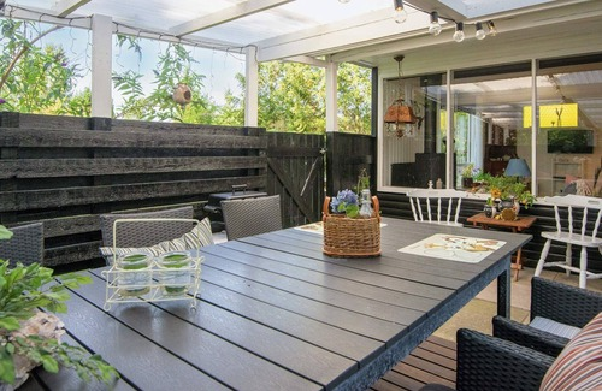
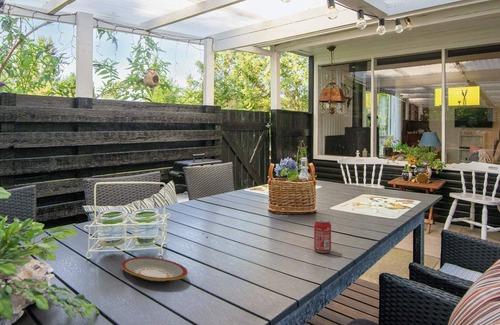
+ beverage can [313,218,332,254]
+ plate [120,256,189,282]
